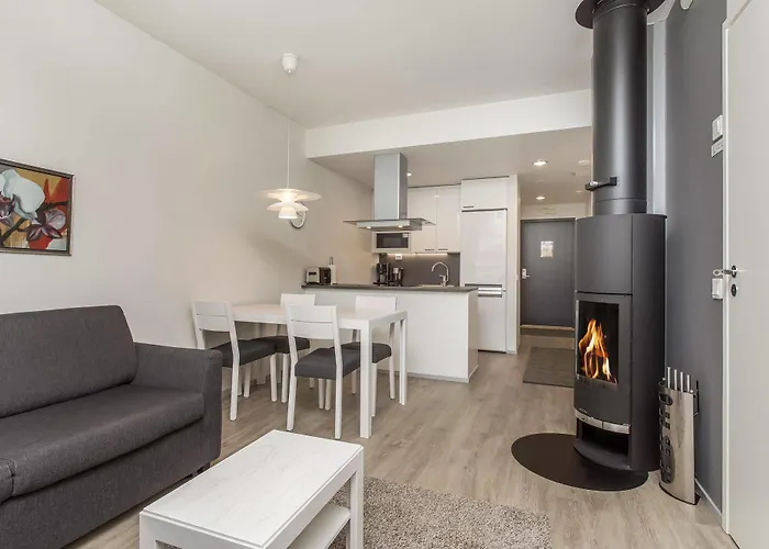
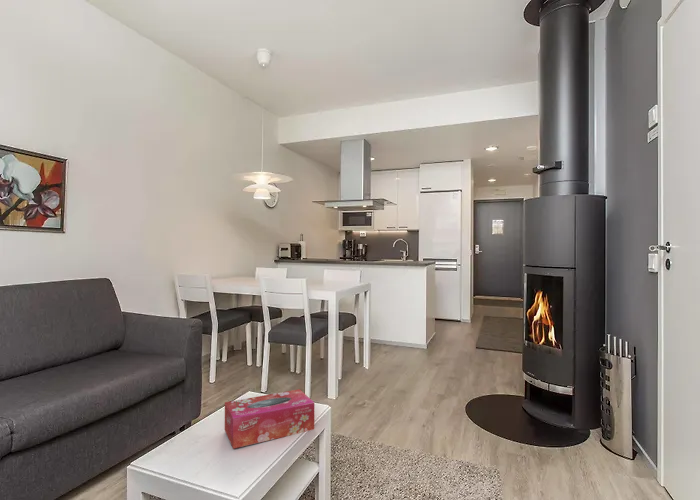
+ tissue box [224,388,315,450]
